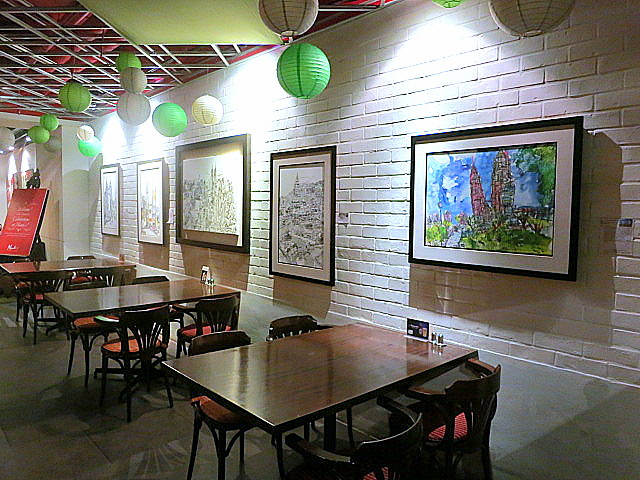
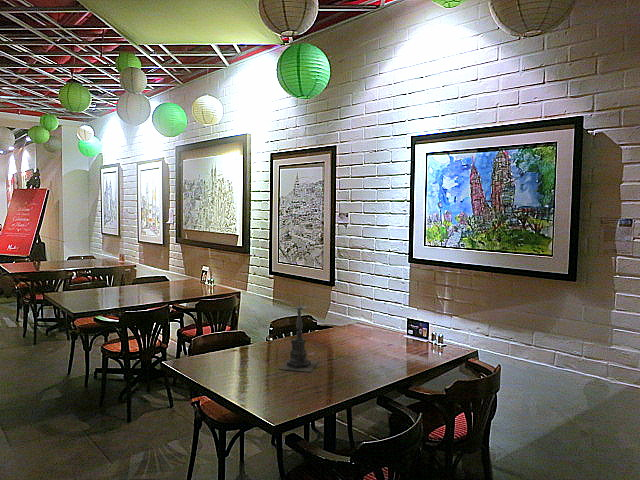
+ candle holder [278,296,320,373]
